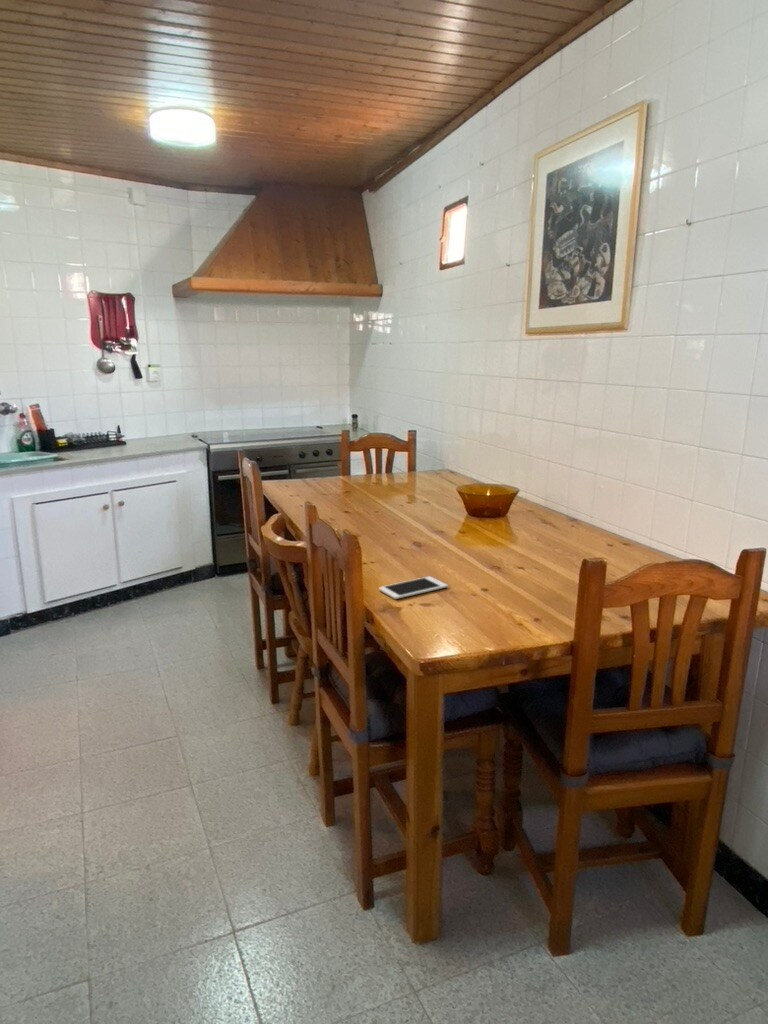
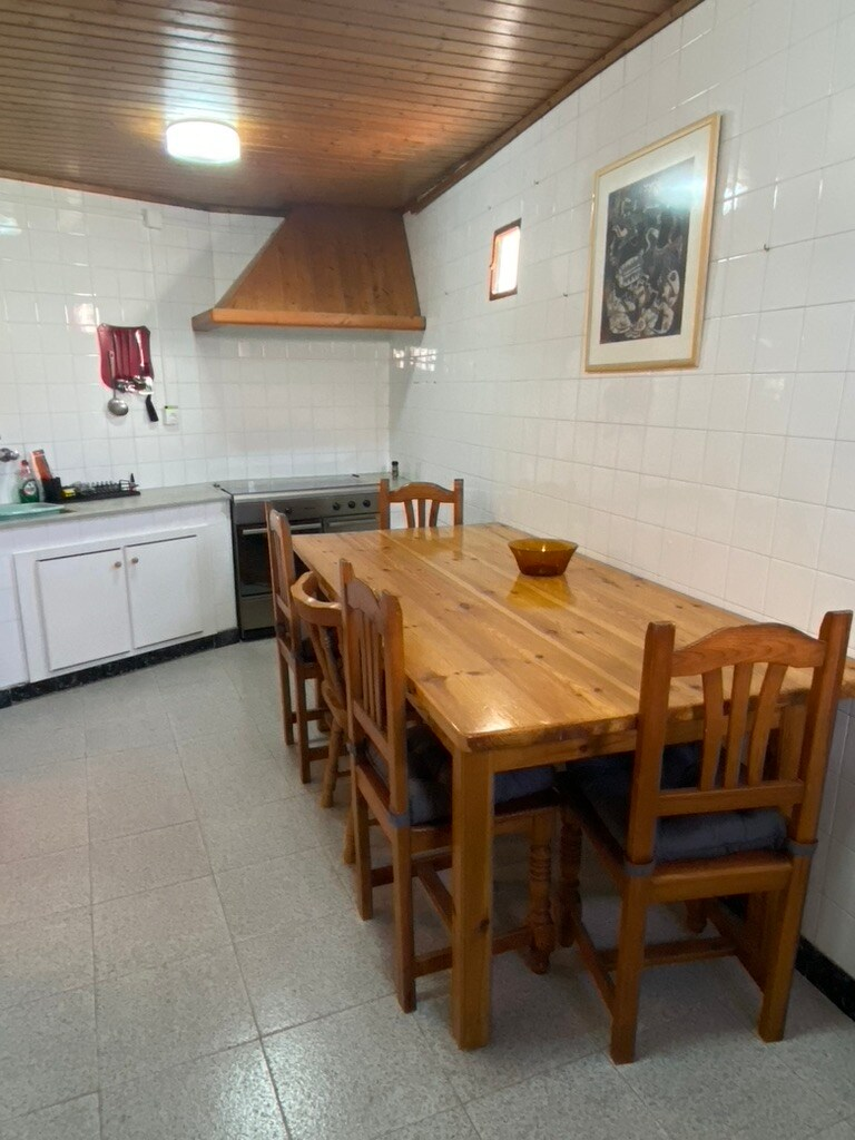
- cell phone [378,576,449,600]
